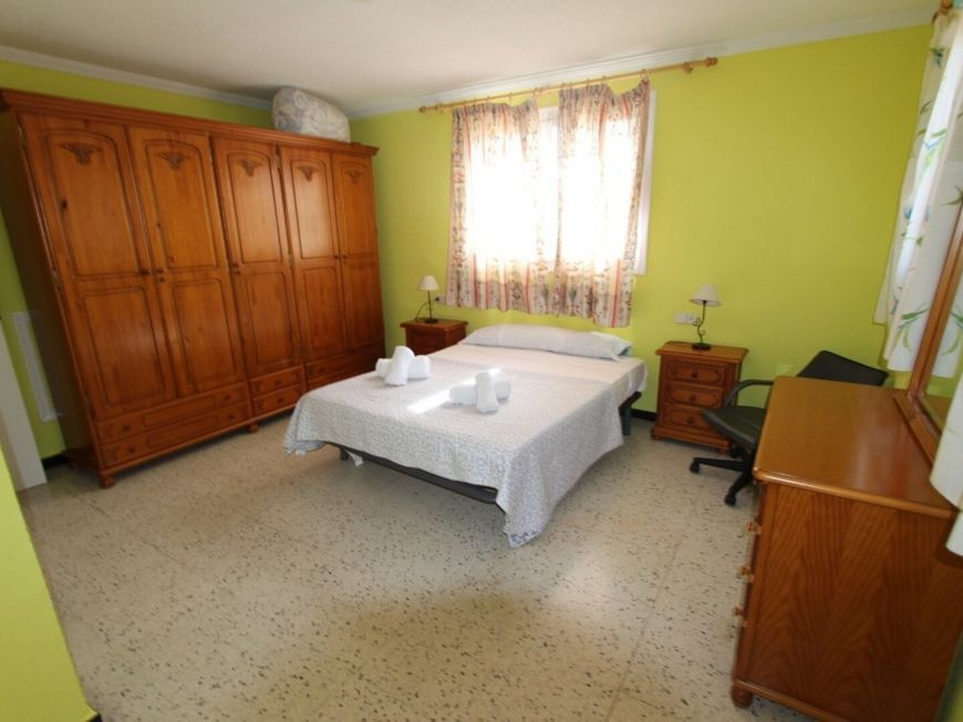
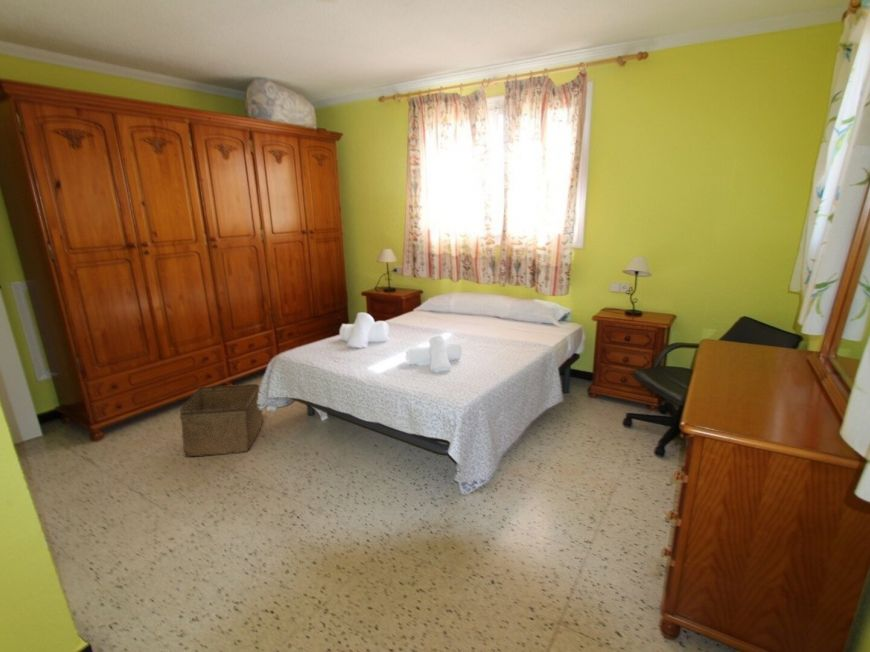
+ storage bin [178,383,263,458]
